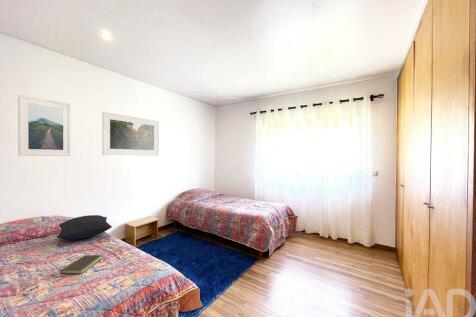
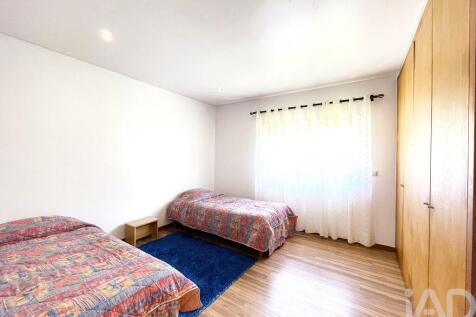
- pillow [56,214,113,241]
- book [58,254,103,275]
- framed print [101,111,160,157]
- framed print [17,94,72,157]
